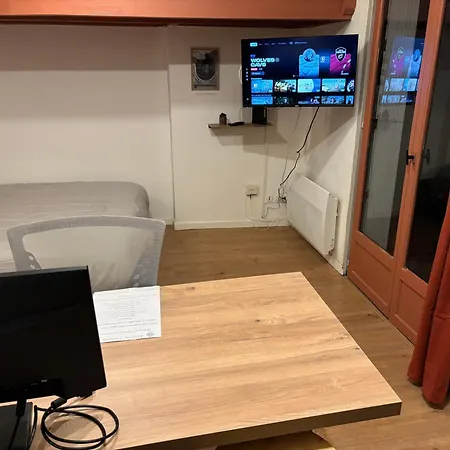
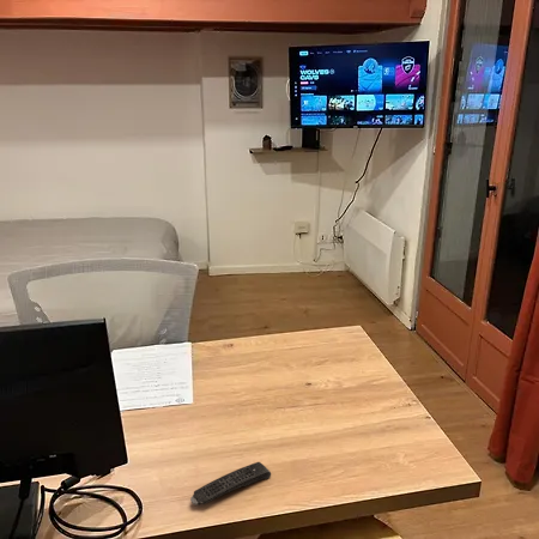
+ remote control [189,461,272,507]
